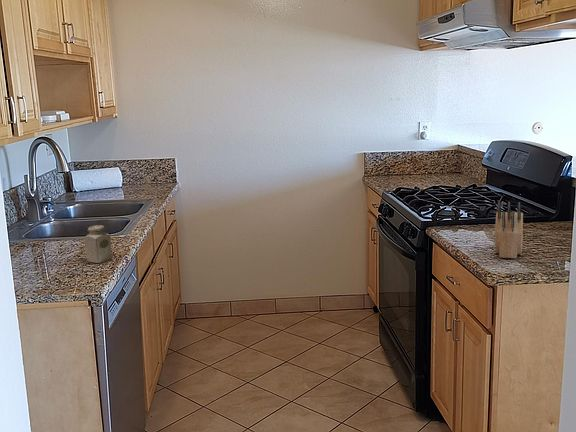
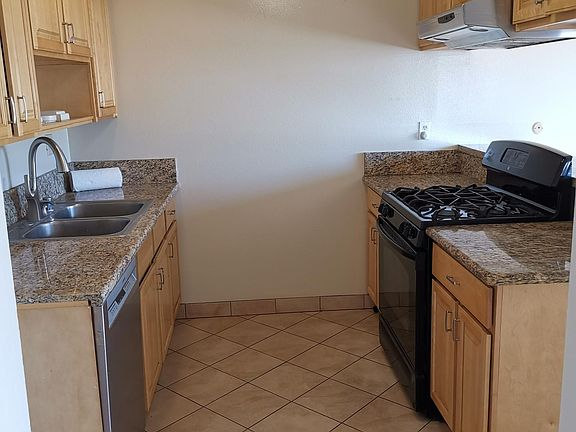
- salt shaker [83,224,113,264]
- knife block [494,200,524,259]
